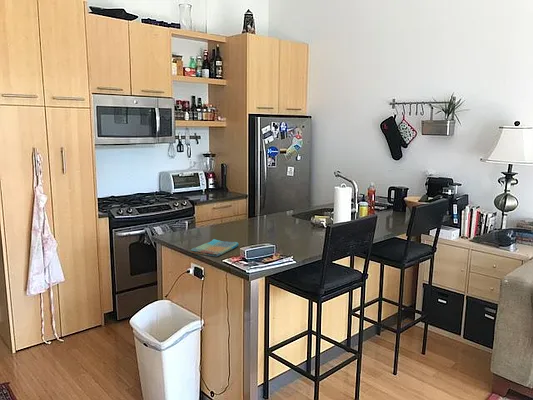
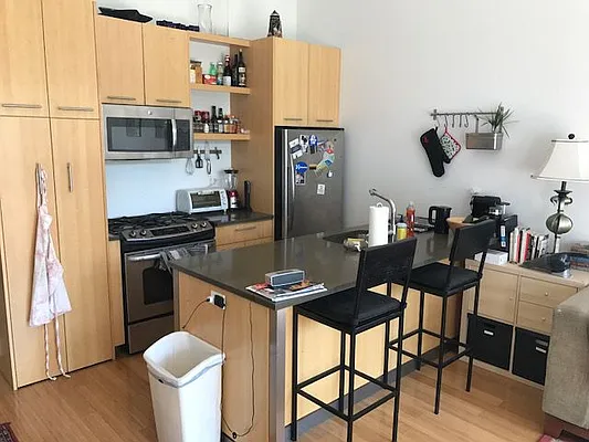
- dish towel [190,238,240,258]
